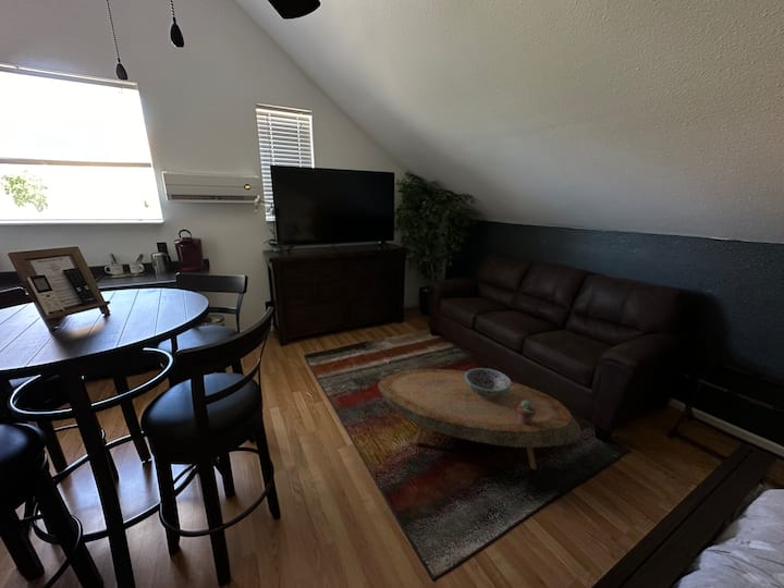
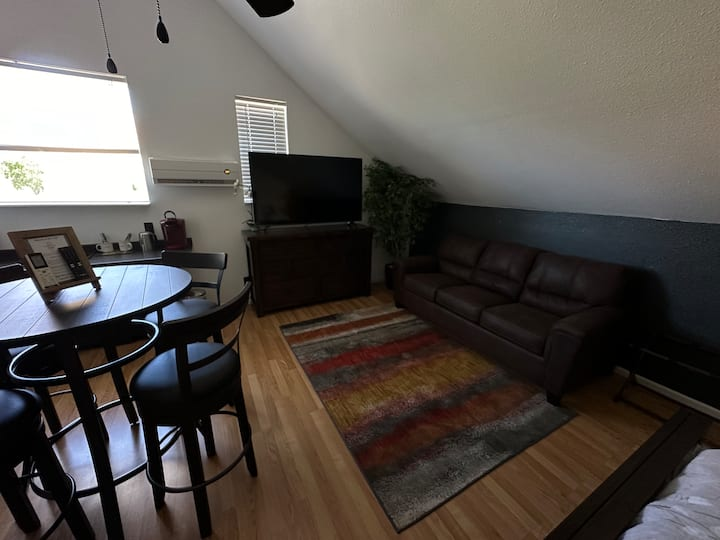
- coffee table [377,368,583,470]
- potted succulent [518,401,536,425]
- decorative bowl [464,367,512,400]
